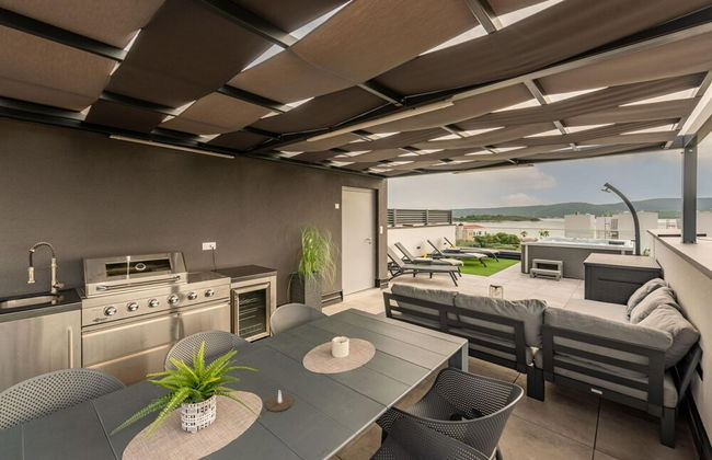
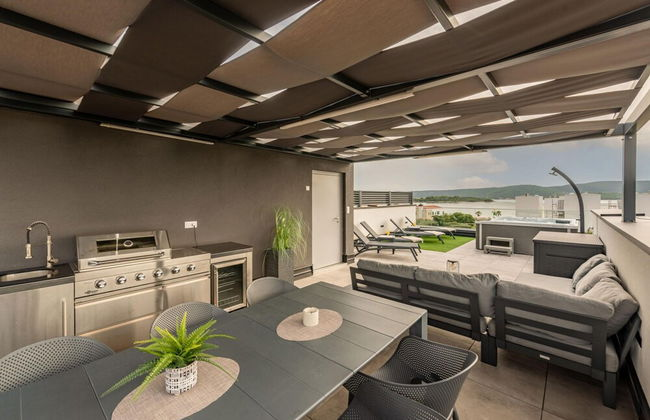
- candle [264,390,295,412]
